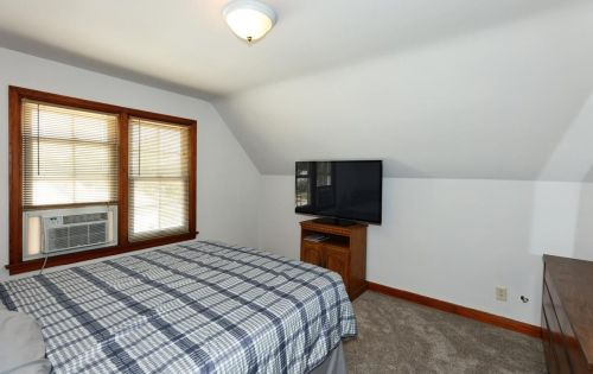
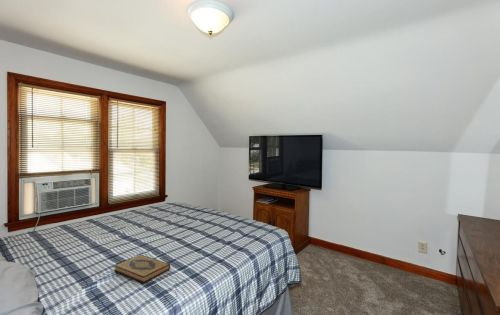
+ hardback book [113,254,171,284]
